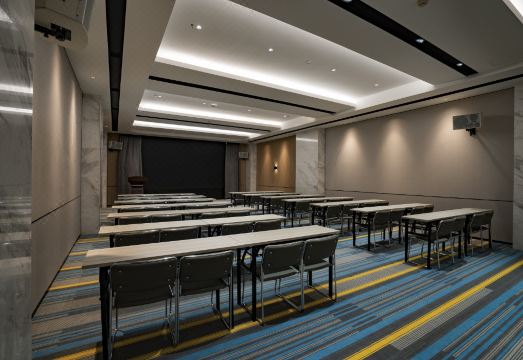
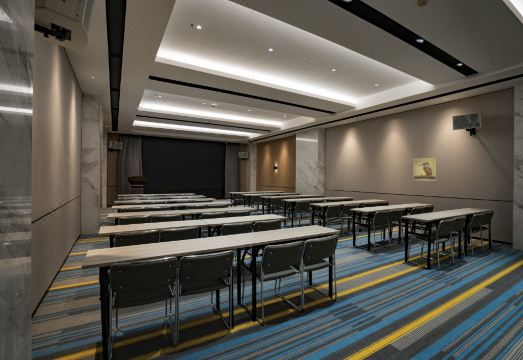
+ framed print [413,157,437,181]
